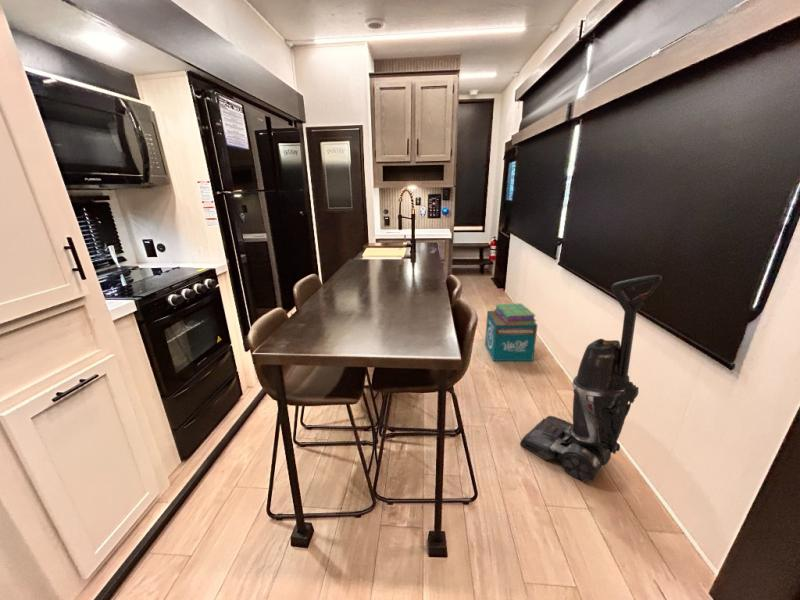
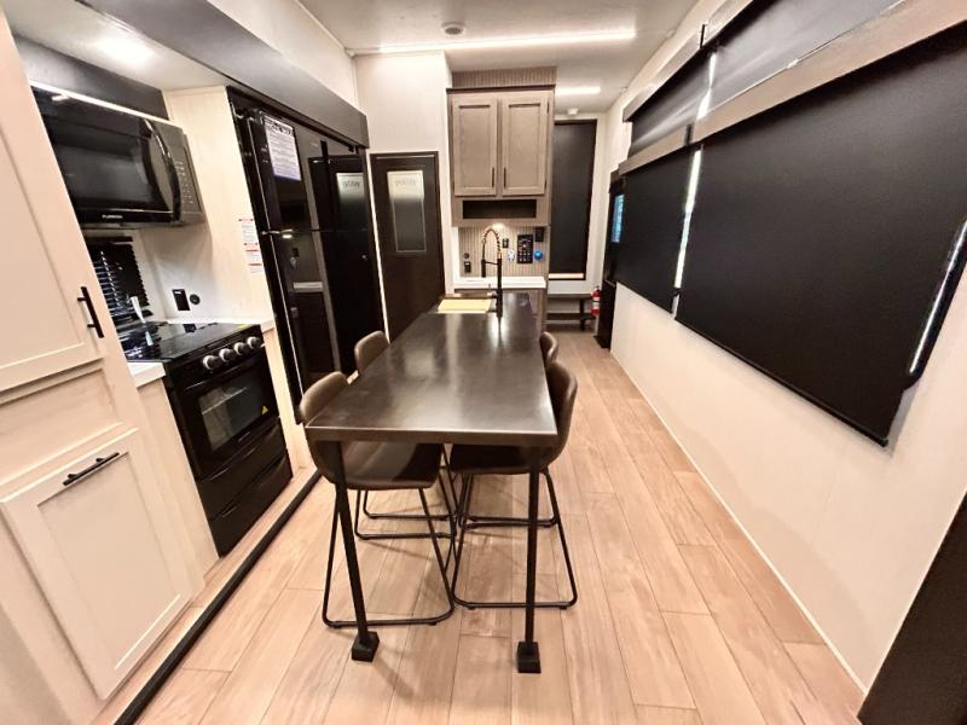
- stack of books [493,302,537,326]
- vacuum cleaner [519,274,663,483]
- product box [484,310,539,362]
